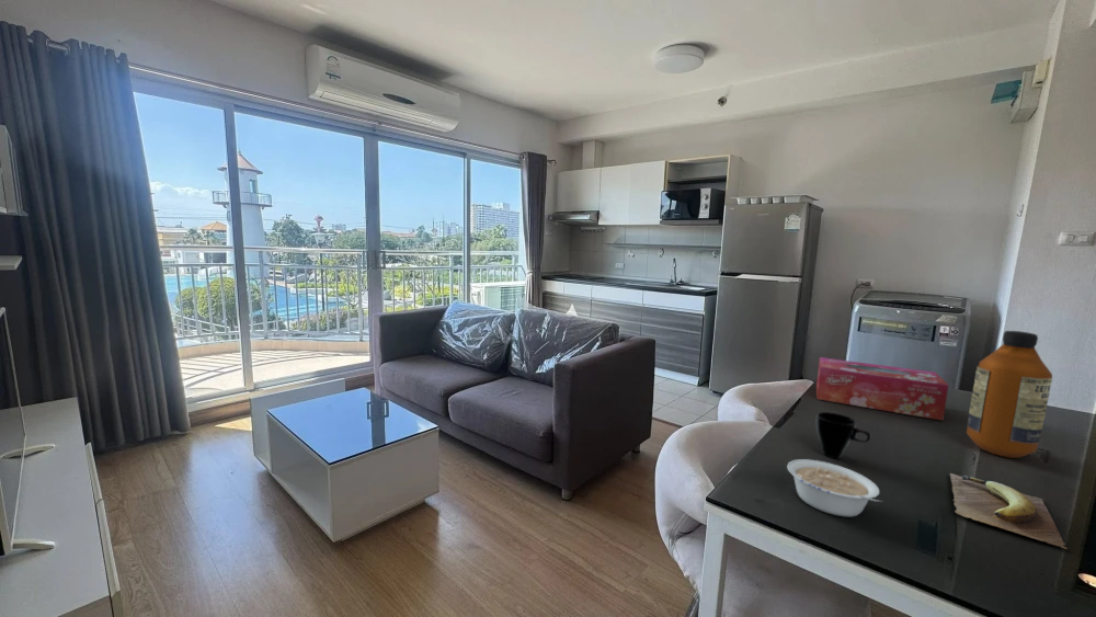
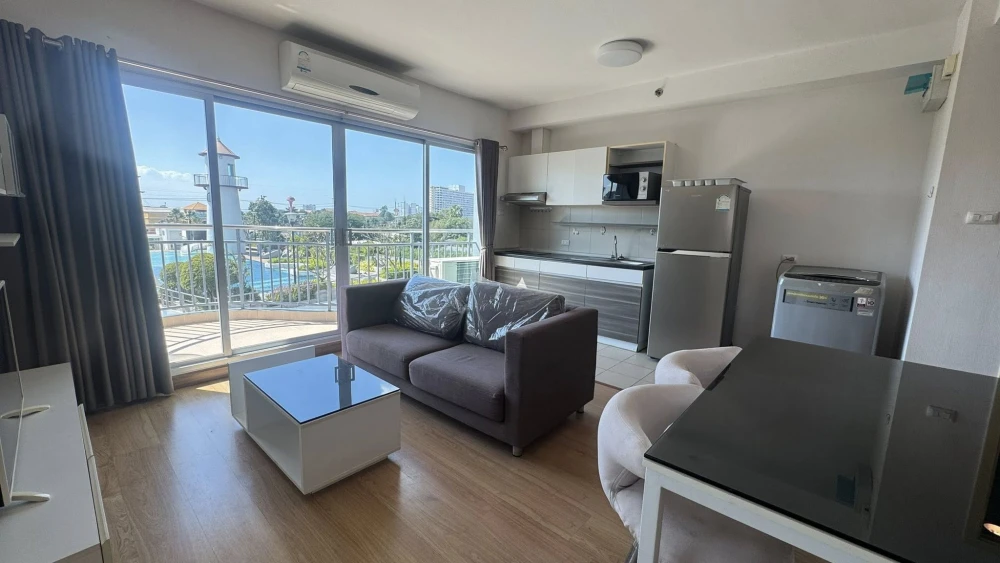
- legume [786,458,884,518]
- cup [815,411,872,459]
- tissue box [815,356,949,422]
- banana [949,472,1069,550]
- bottle [966,330,1053,459]
